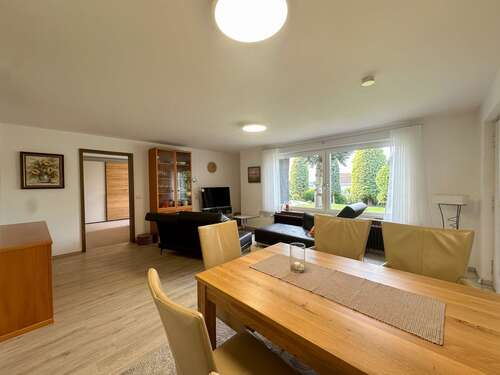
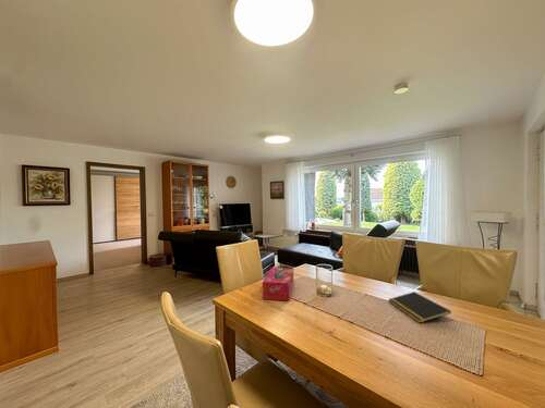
+ notepad [387,290,452,324]
+ tissue box [262,267,294,301]
